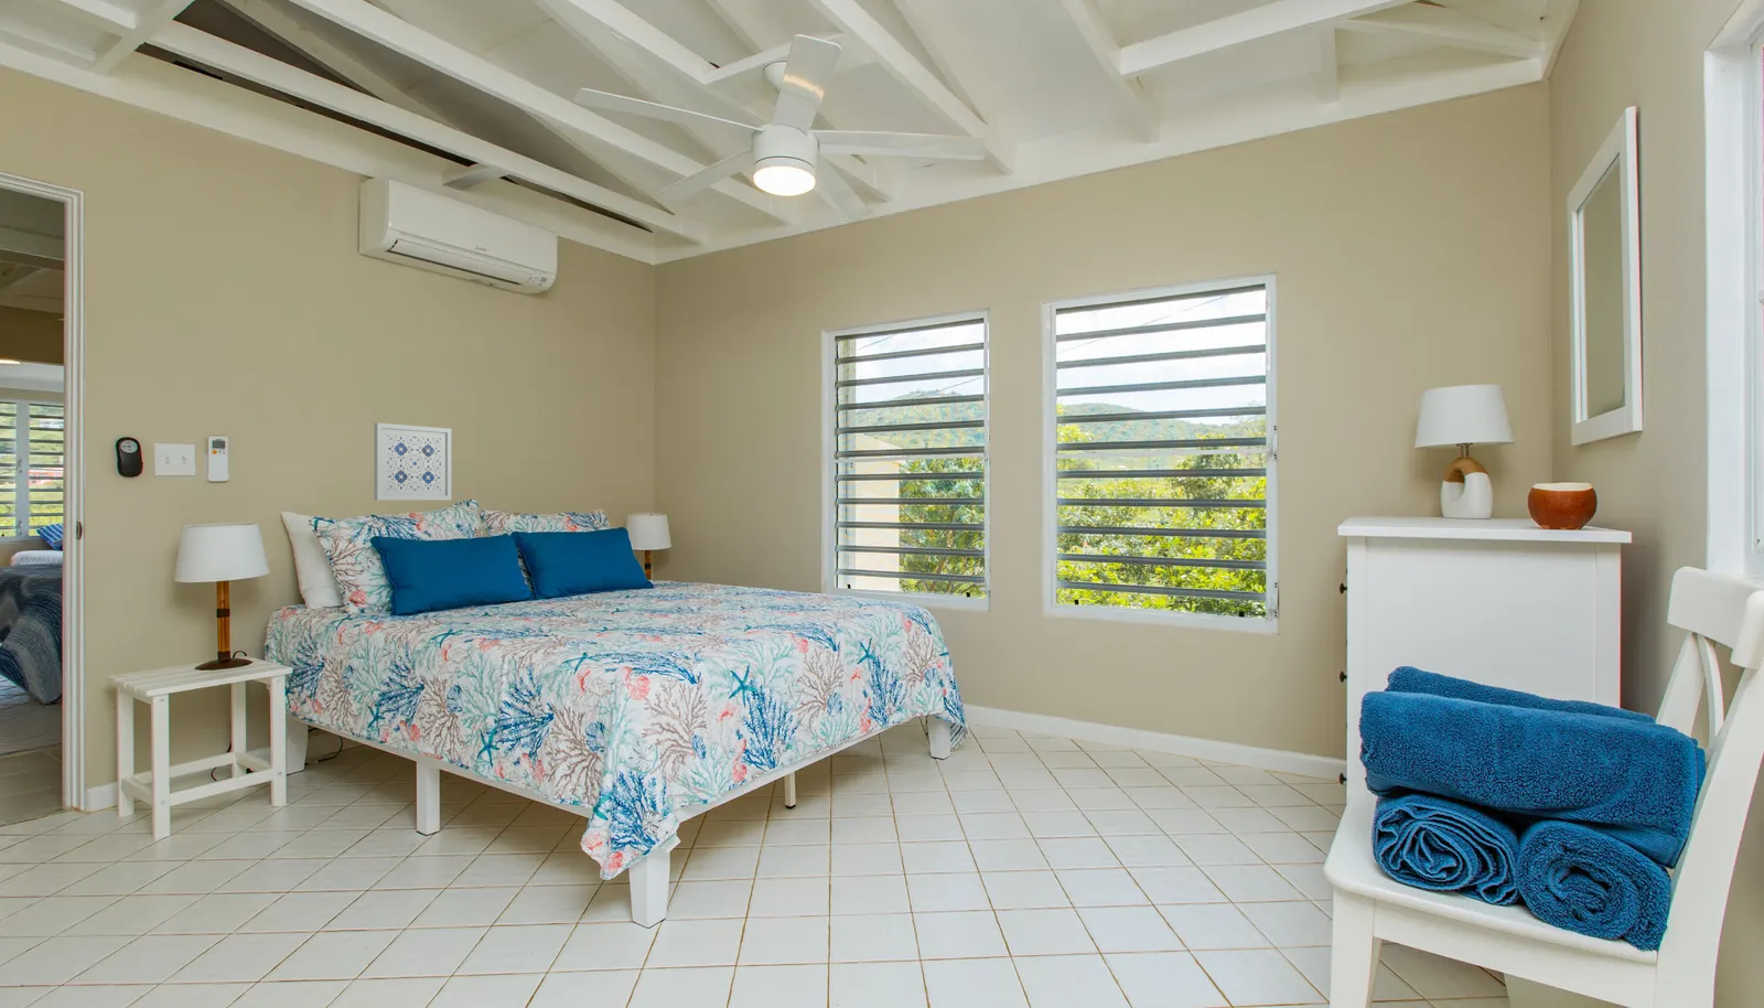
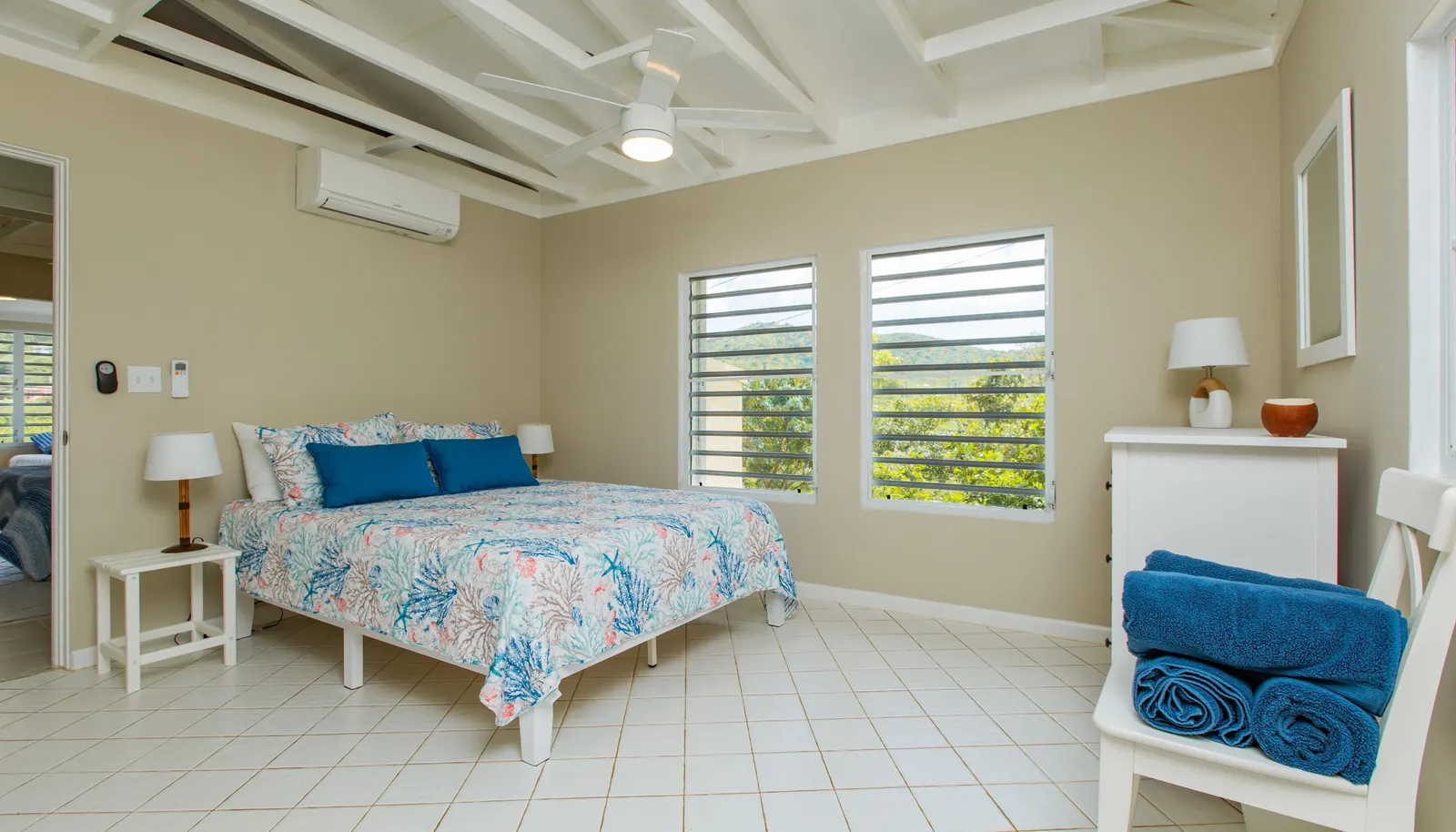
- wall art [373,423,452,500]
